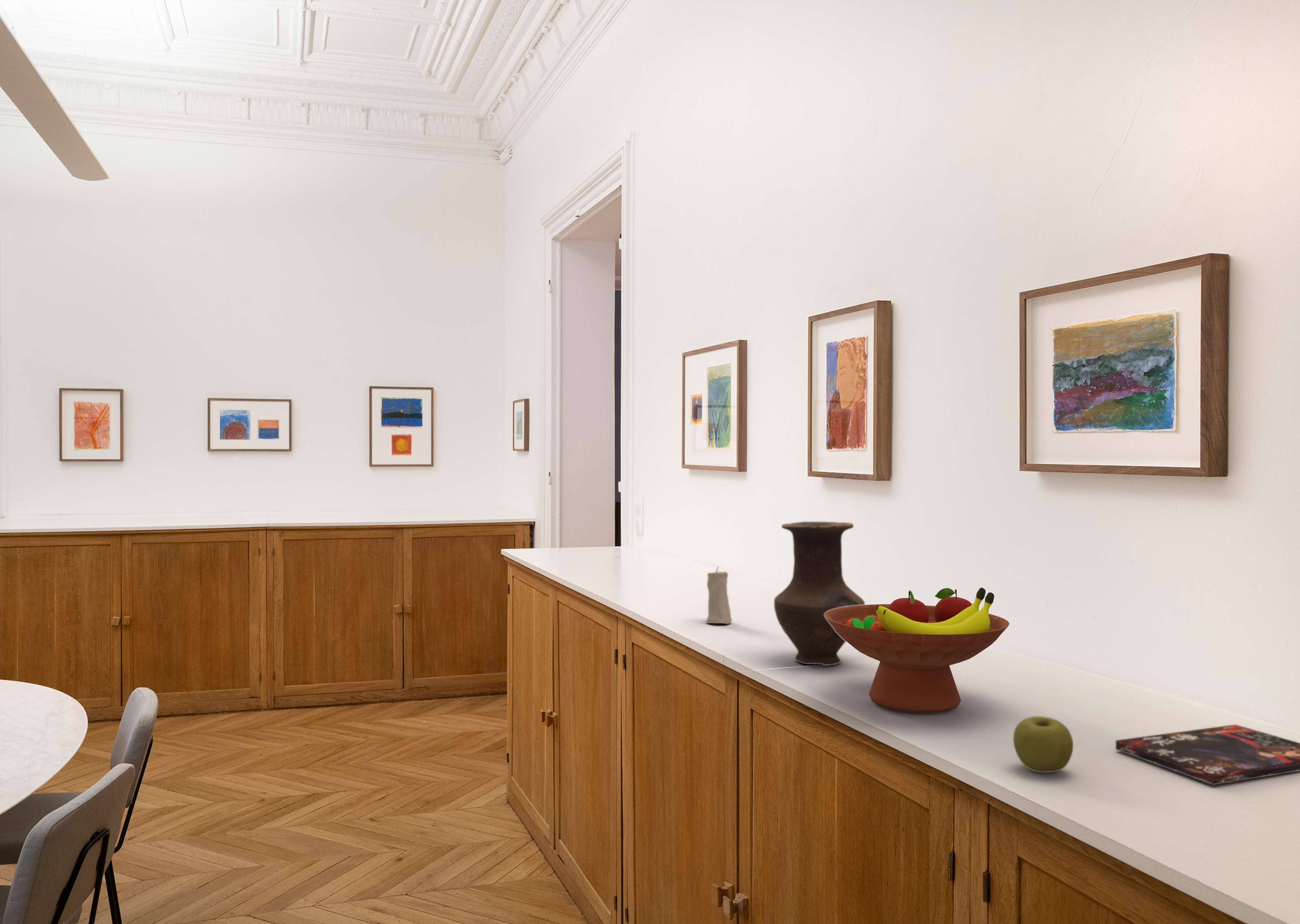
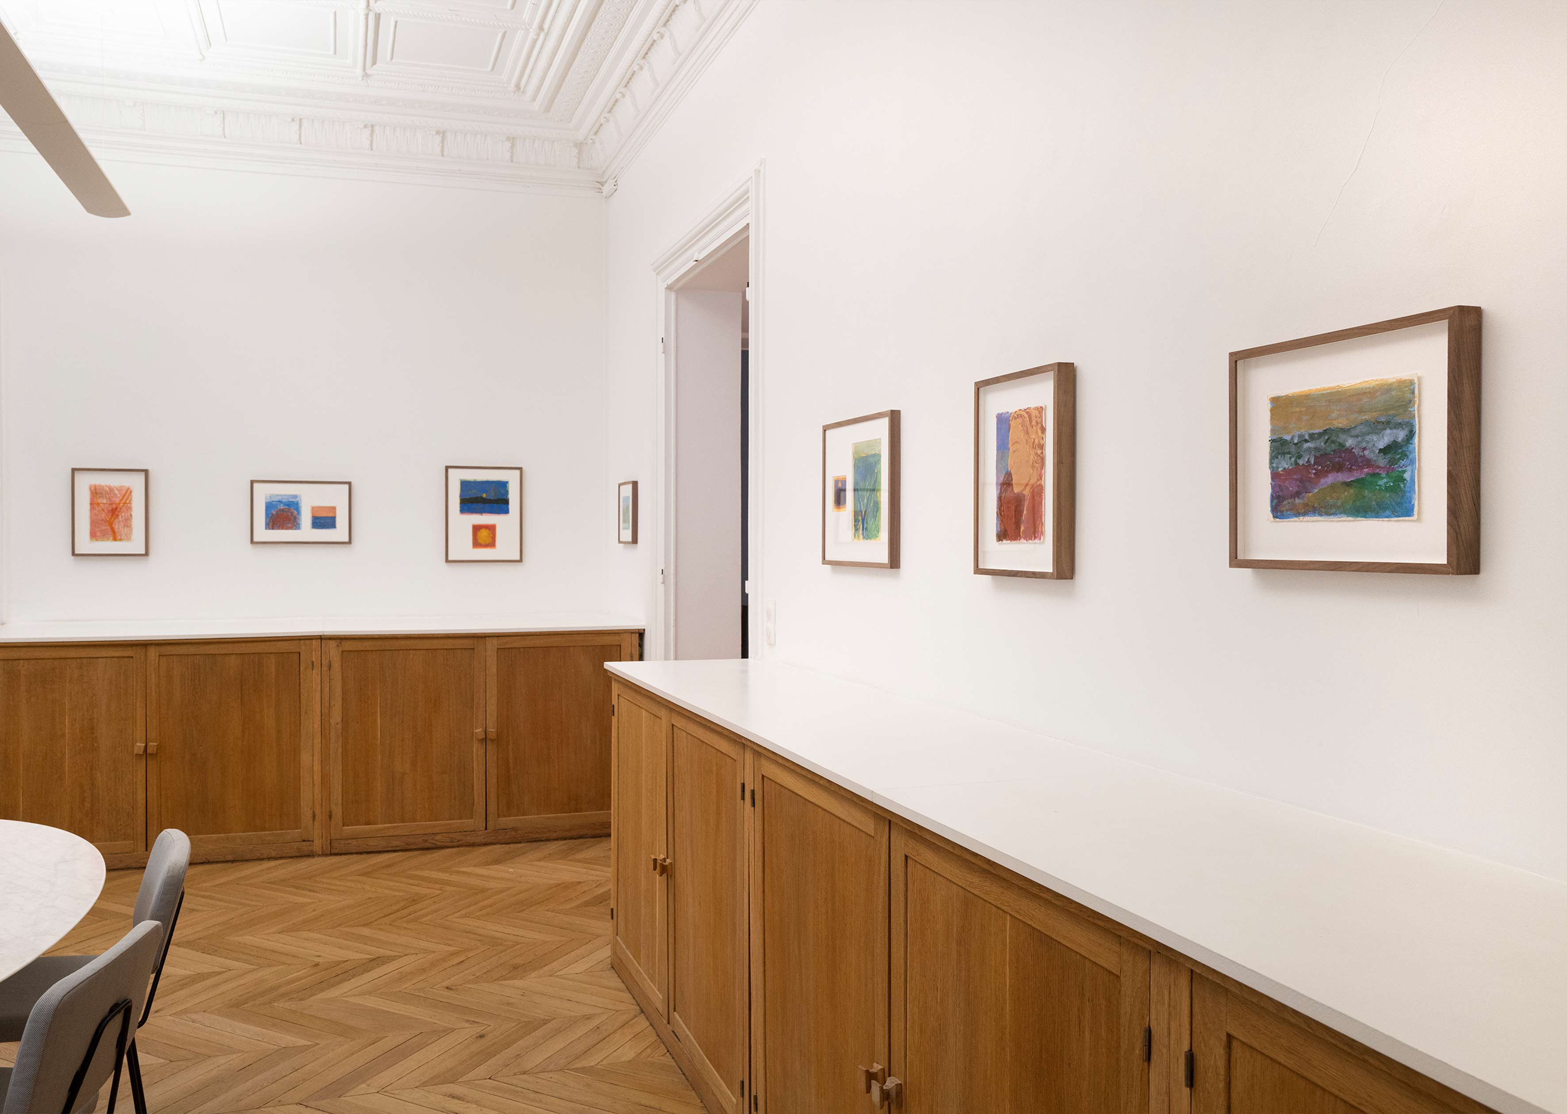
- candle [706,566,732,624]
- apple [1013,716,1074,773]
- vase [773,521,865,666]
- book [1115,724,1300,785]
- fruit bowl [824,587,1010,713]
